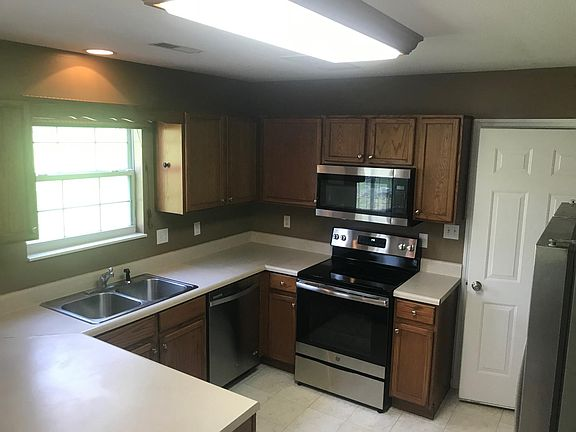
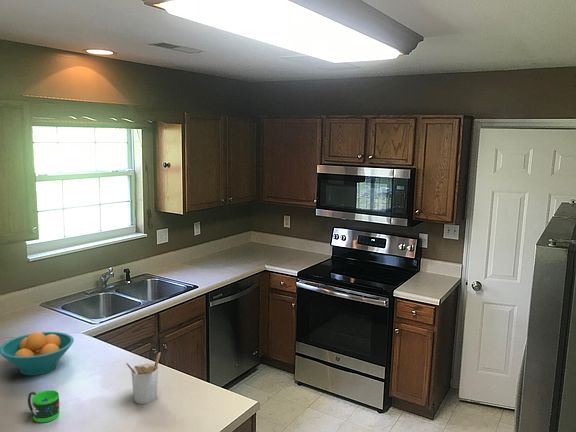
+ utensil holder [125,351,162,405]
+ mug [27,389,60,423]
+ fruit bowl [0,331,75,377]
